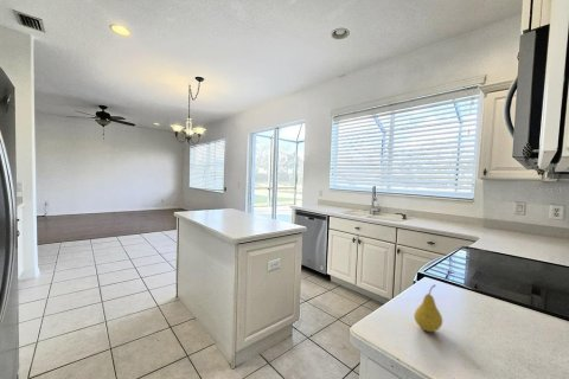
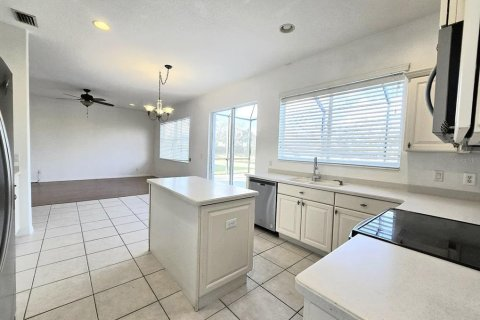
- fruit [413,283,443,333]
